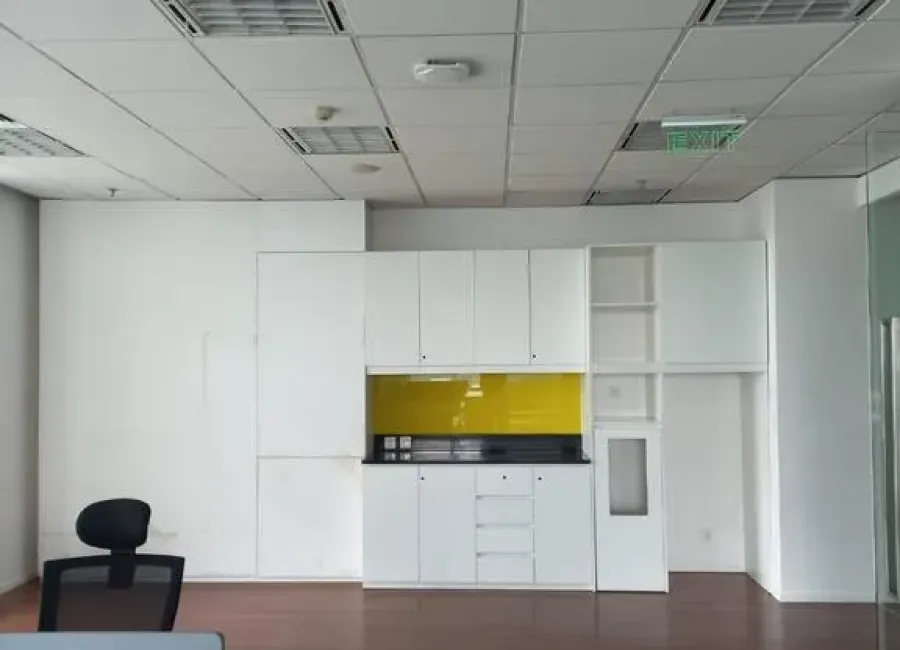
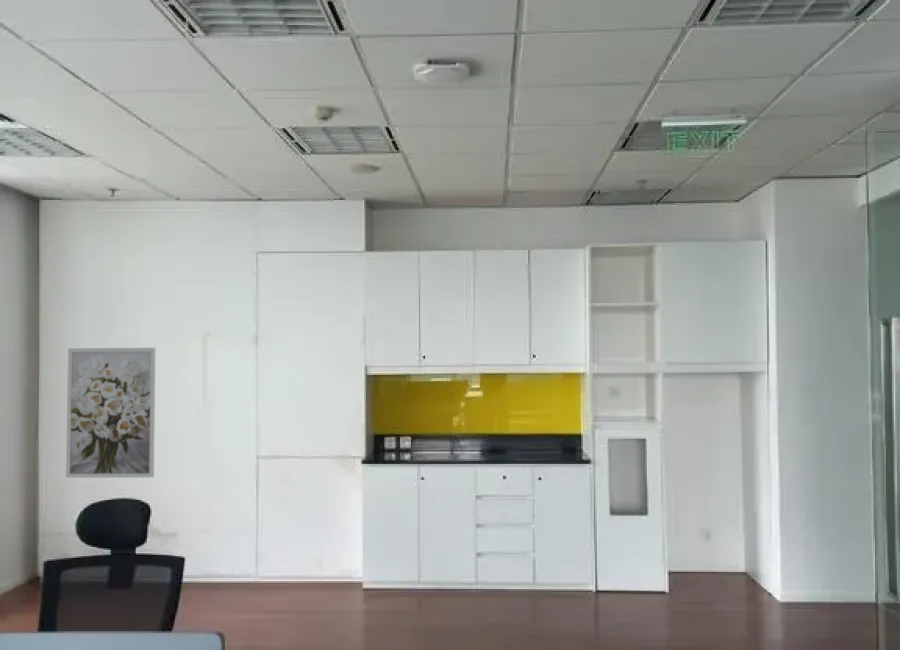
+ wall art [65,347,156,479]
